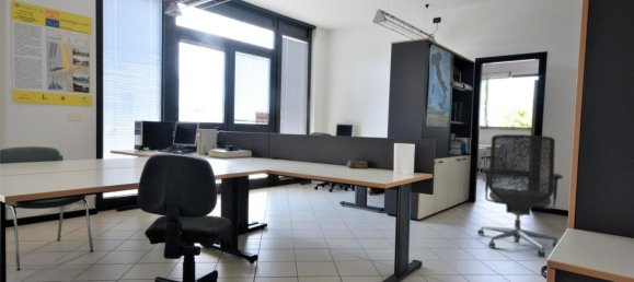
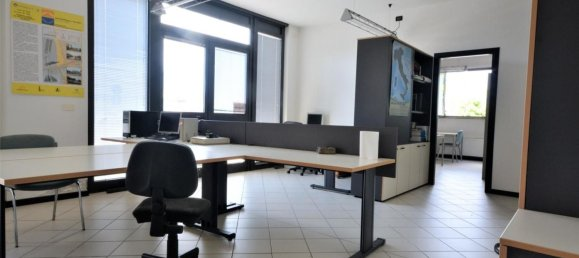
- office chair [476,133,564,258]
